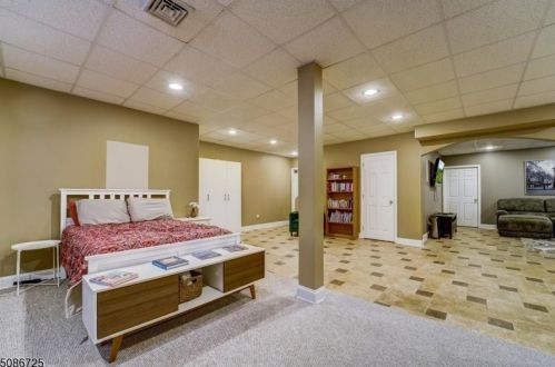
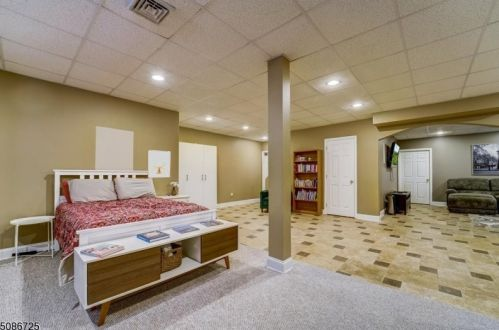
+ picture frame [147,149,171,179]
